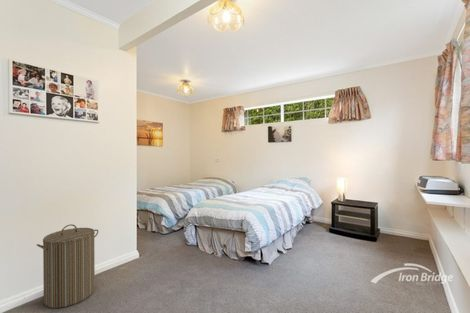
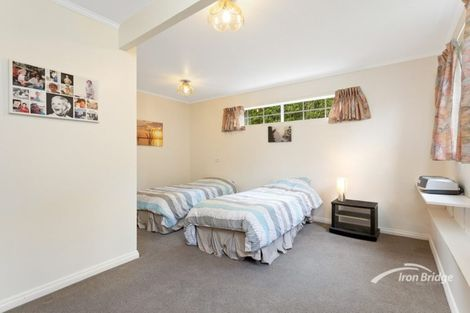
- laundry hamper [36,223,99,309]
